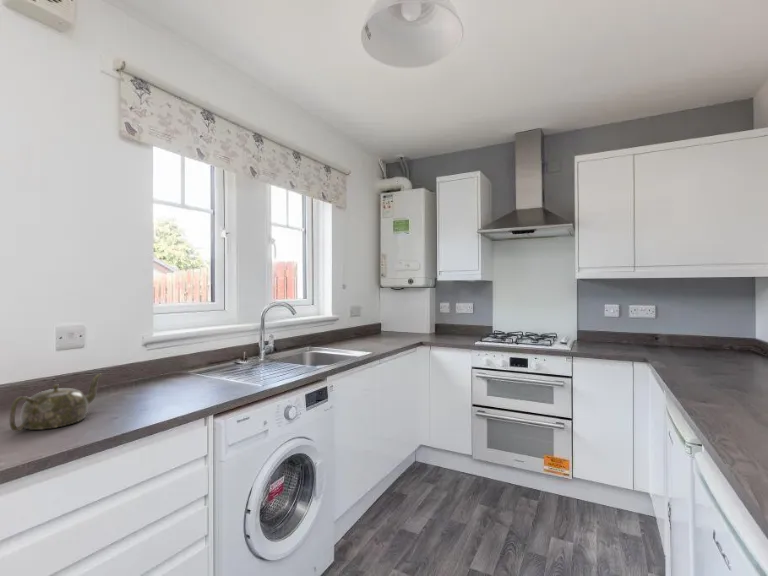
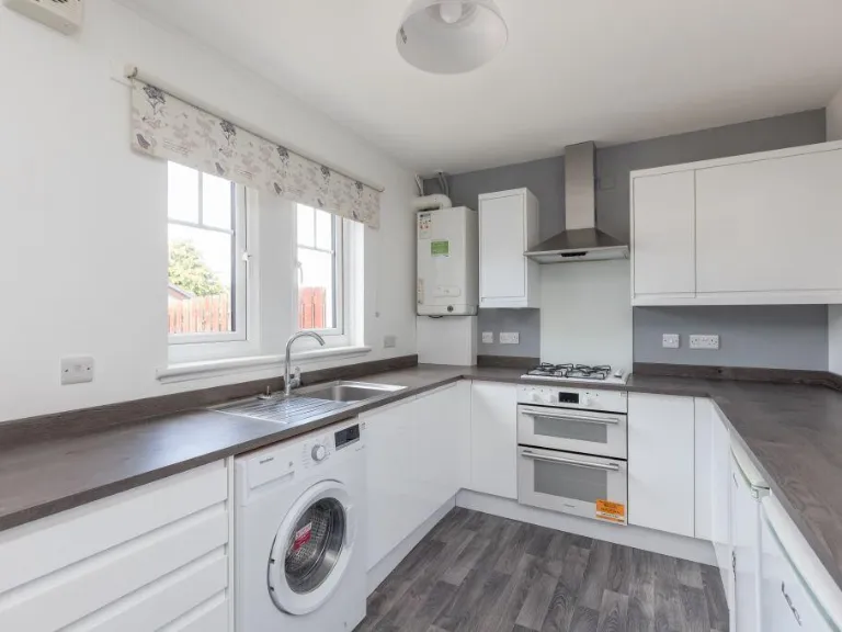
- teapot [8,373,103,433]
